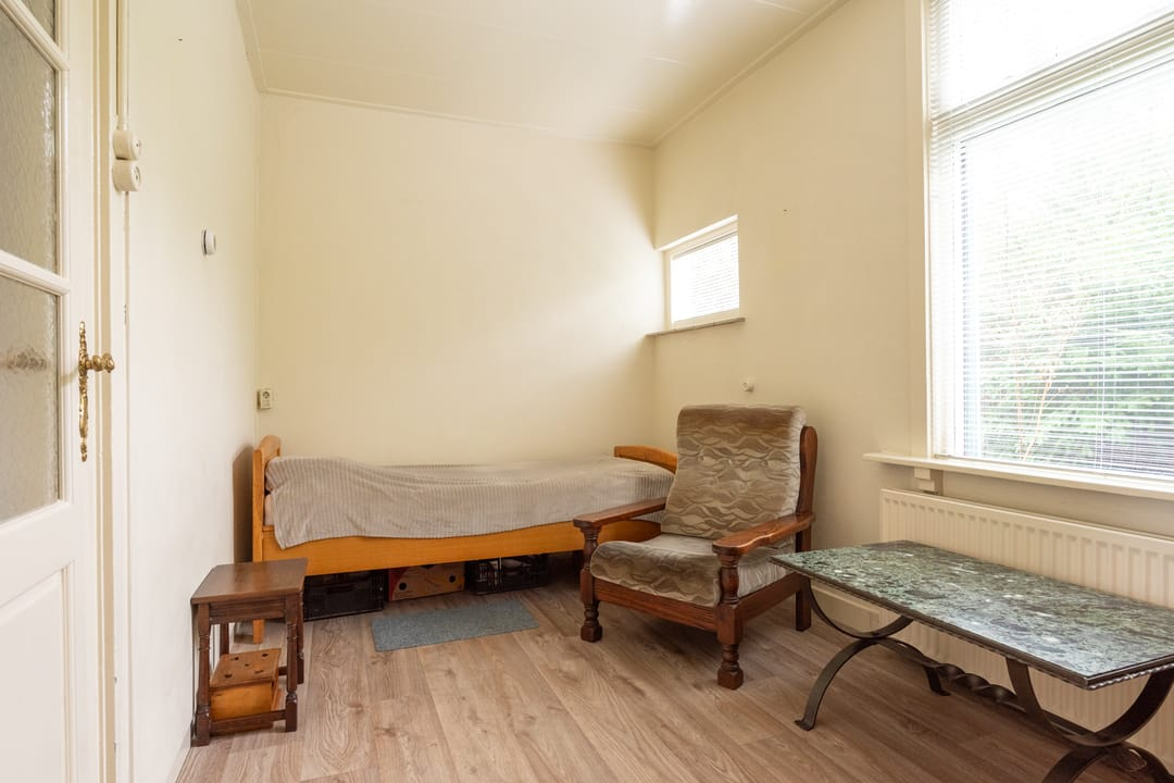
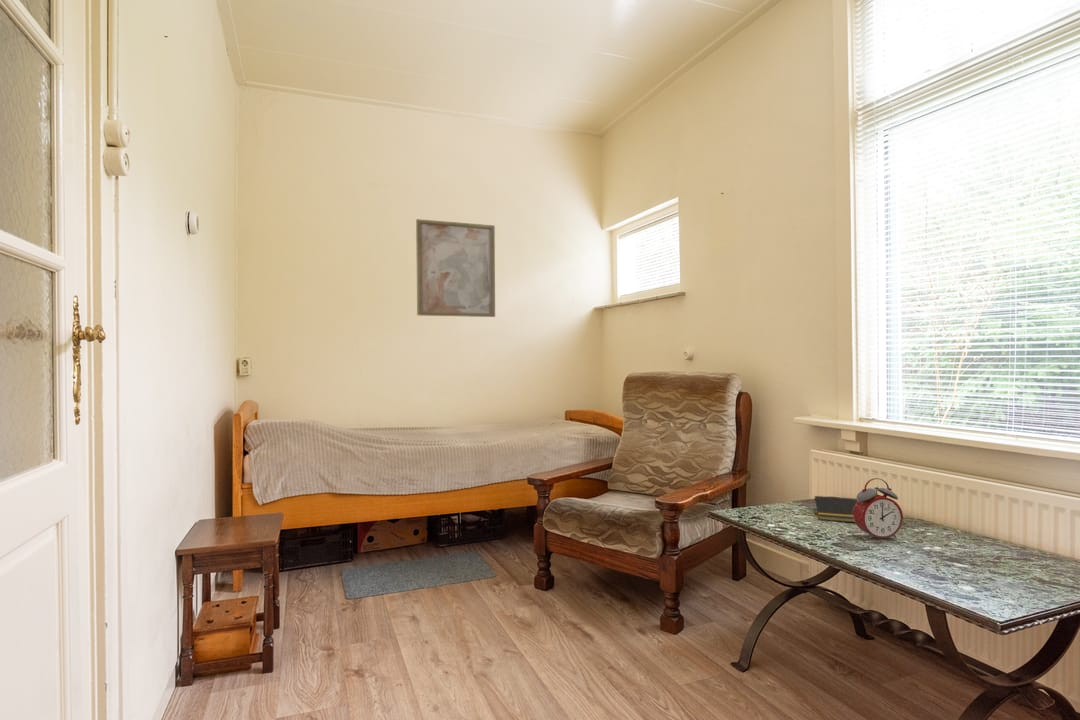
+ notepad [812,495,858,524]
+ wall art [415,218,496,318]
+ alarm clock [853,477,904,540]
